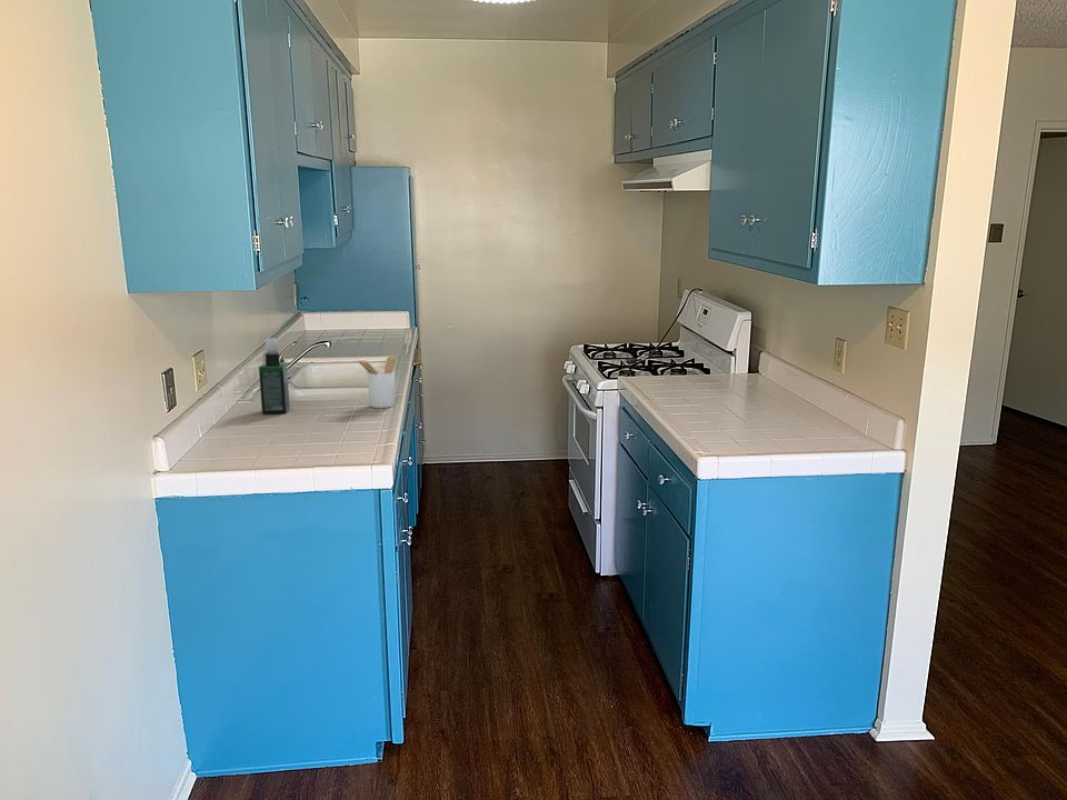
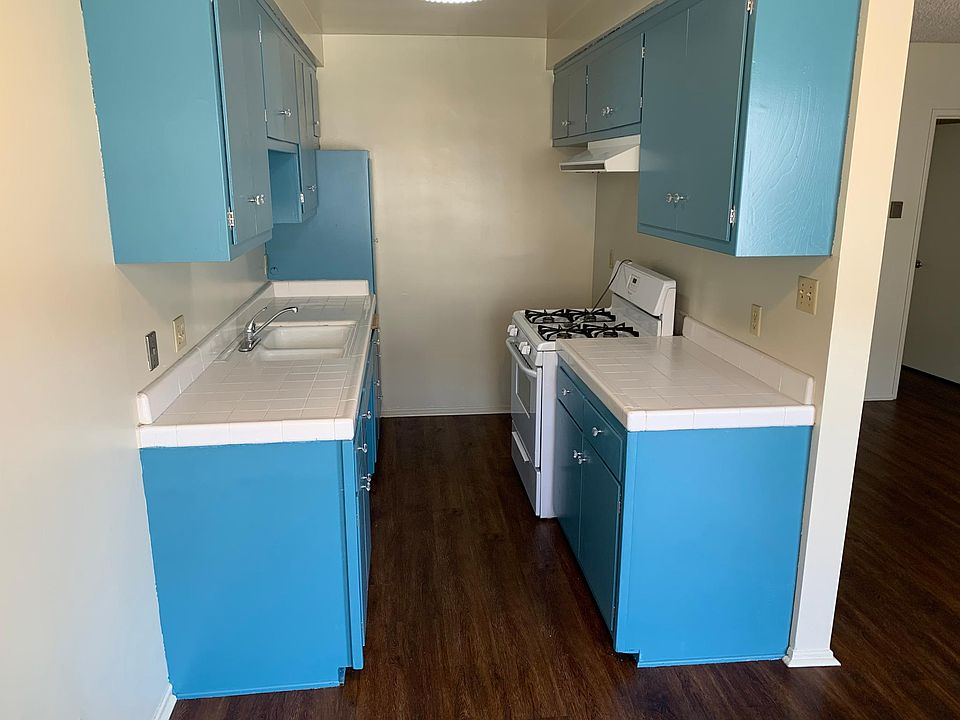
- spray bottle [258,338,291,416]
- utensil holder [356,356,397,409]
